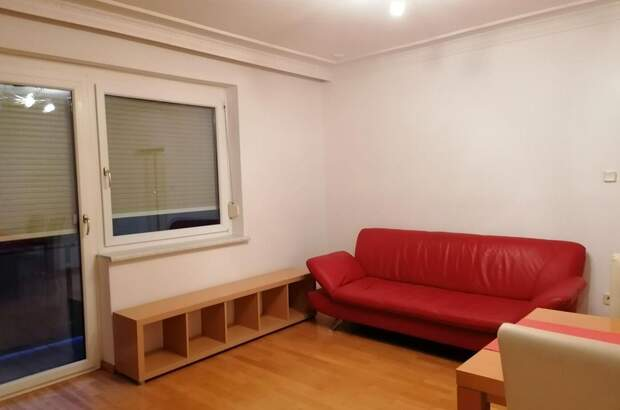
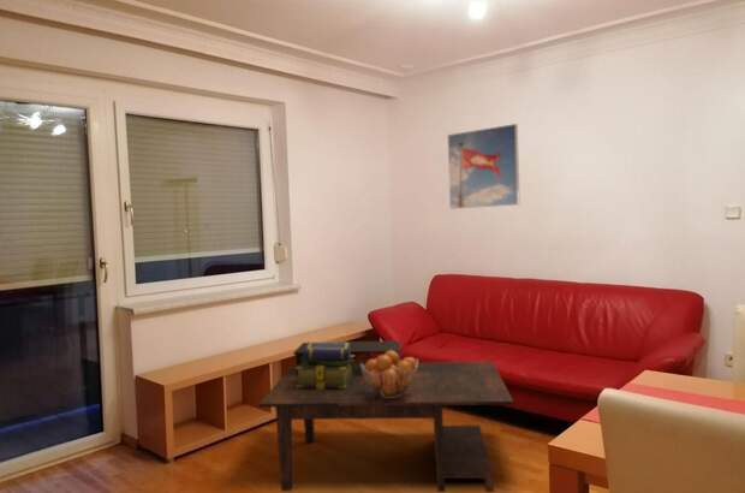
+ stack of books [296,341,356,390]
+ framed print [447,123,522,210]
+ coffee table [257,339,514,493]
+ fruit basket [359,350,419,398]
